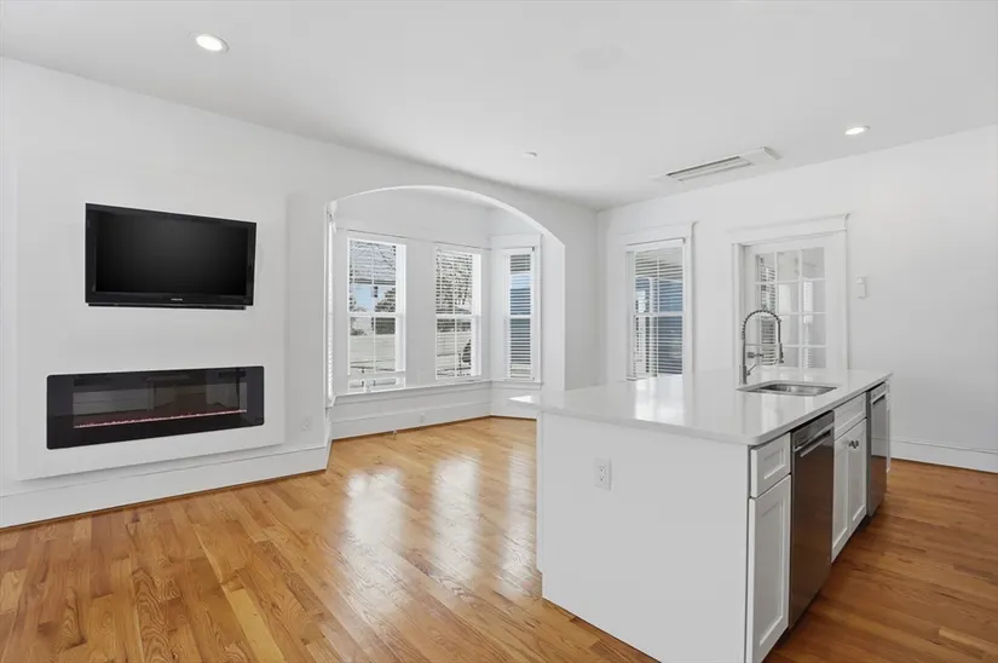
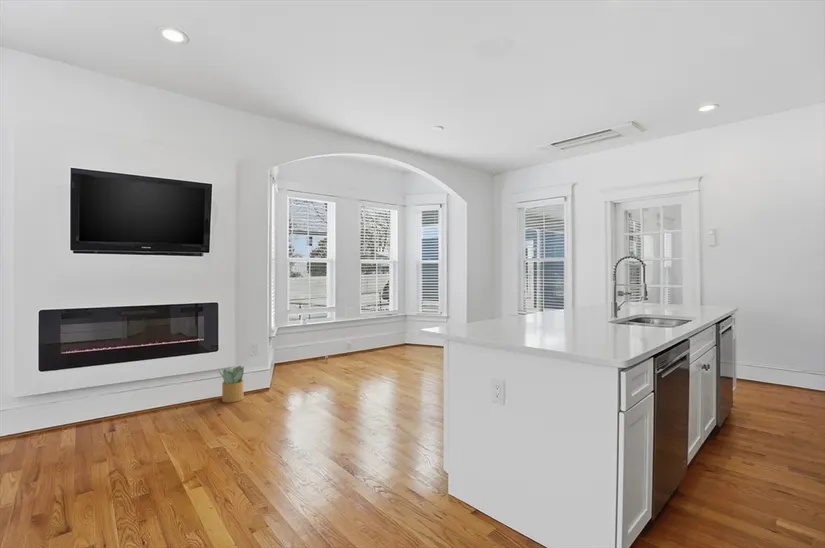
+ potted plant [217,365,245,404]
